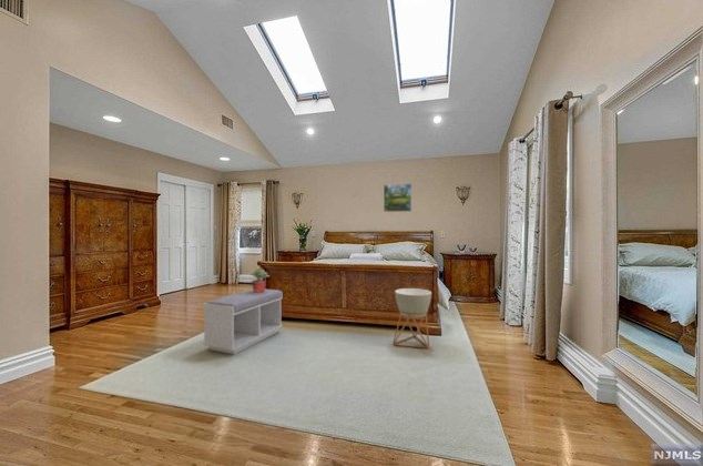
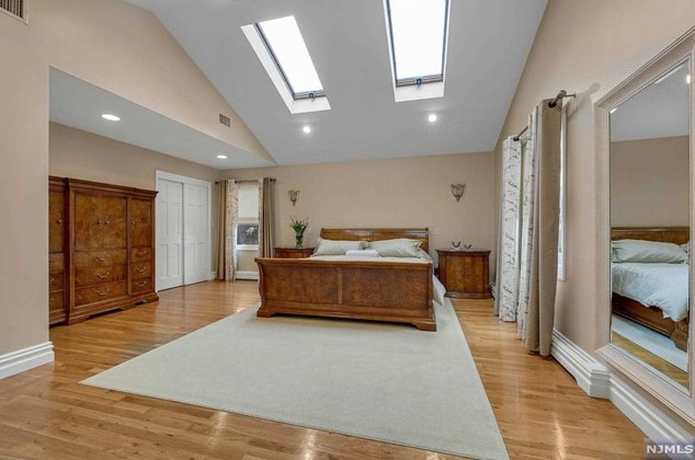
- potted plant [249,266,271,293]
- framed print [383,182,412,213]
- planter [391,287,432,350]
- bench [202,288,284,355]
